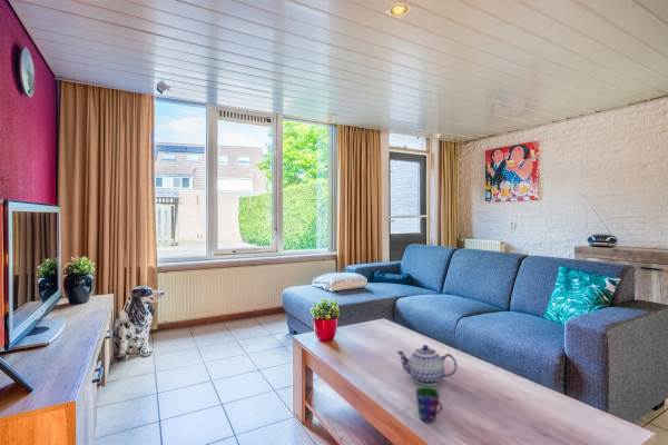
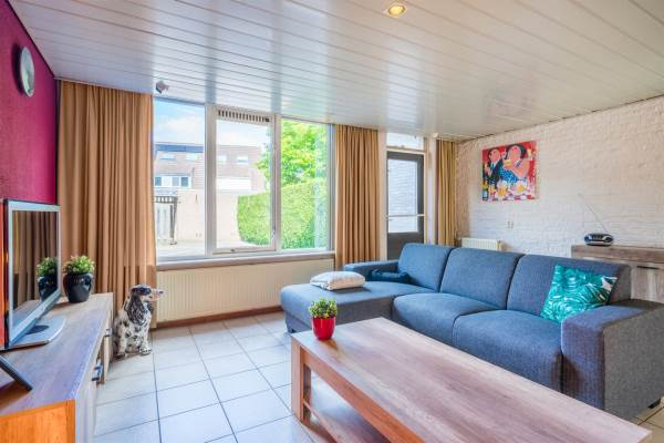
- teapot [395,344,458,387]
- cup [414,385,443,424]
